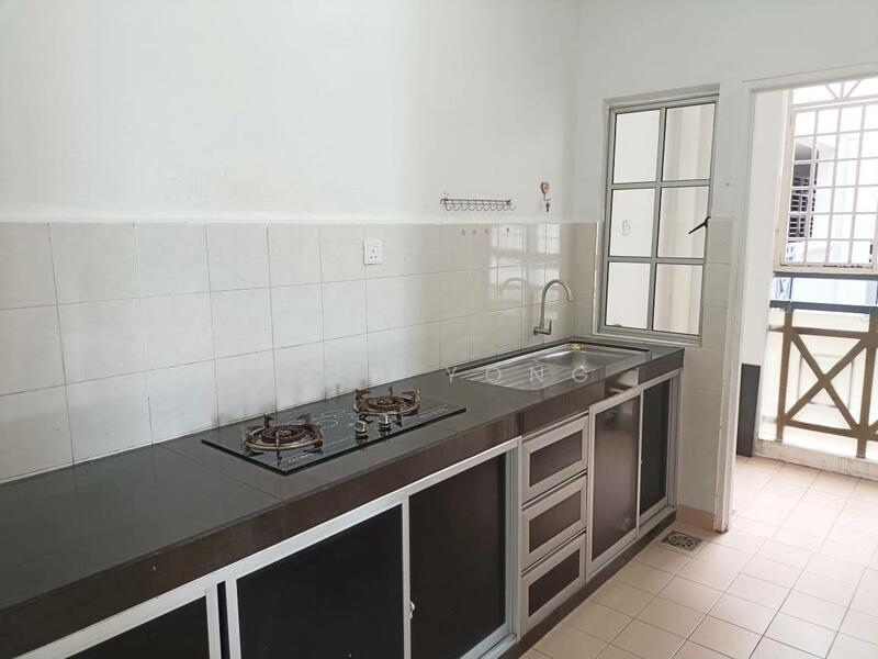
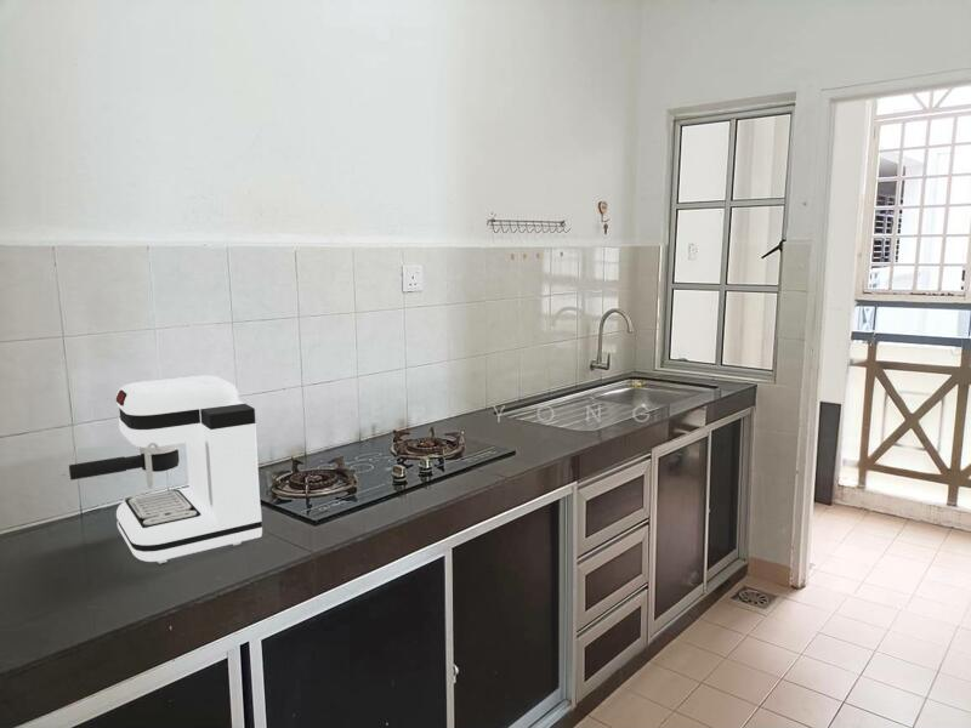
+ coffee maker [68,375,263,565]
